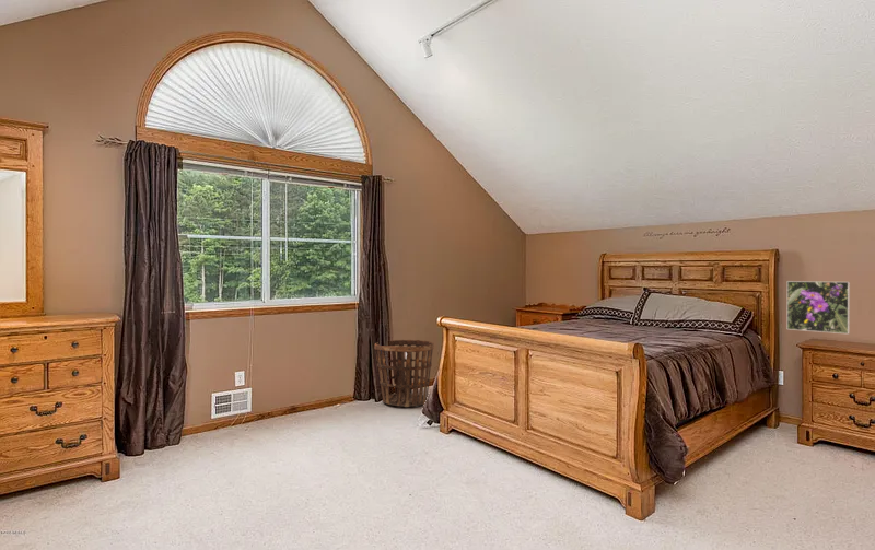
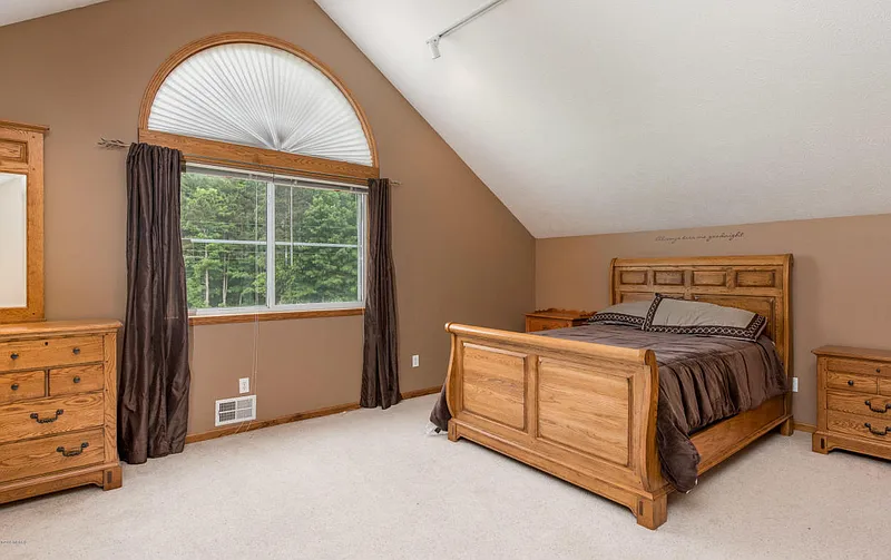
- basket [373,339,435,408]
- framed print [785,280,851,335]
